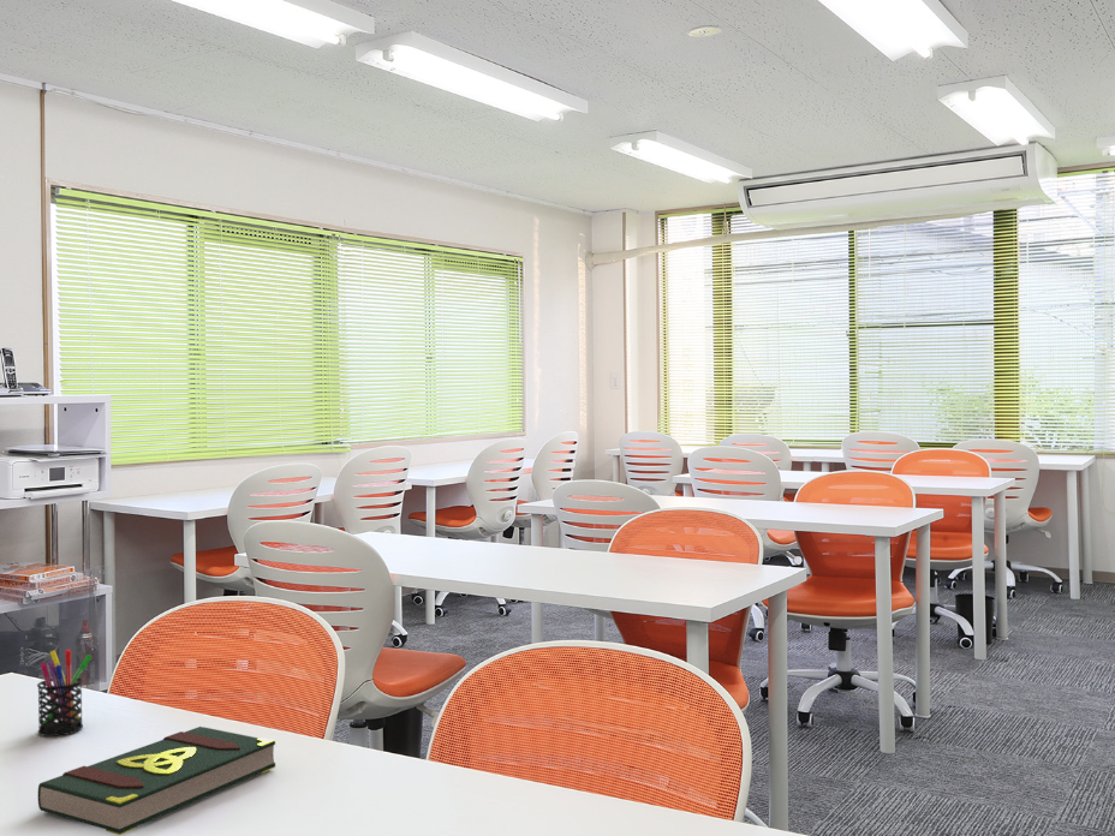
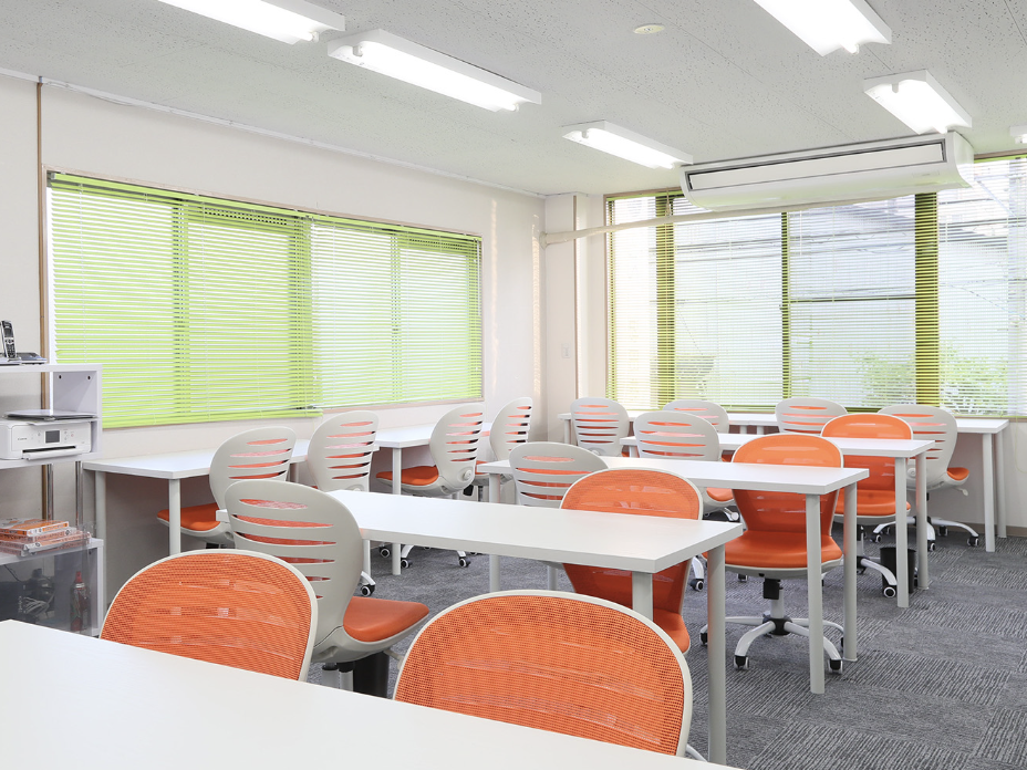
- book [37,725,276,836]
- pen holder [36,647,94,738]
